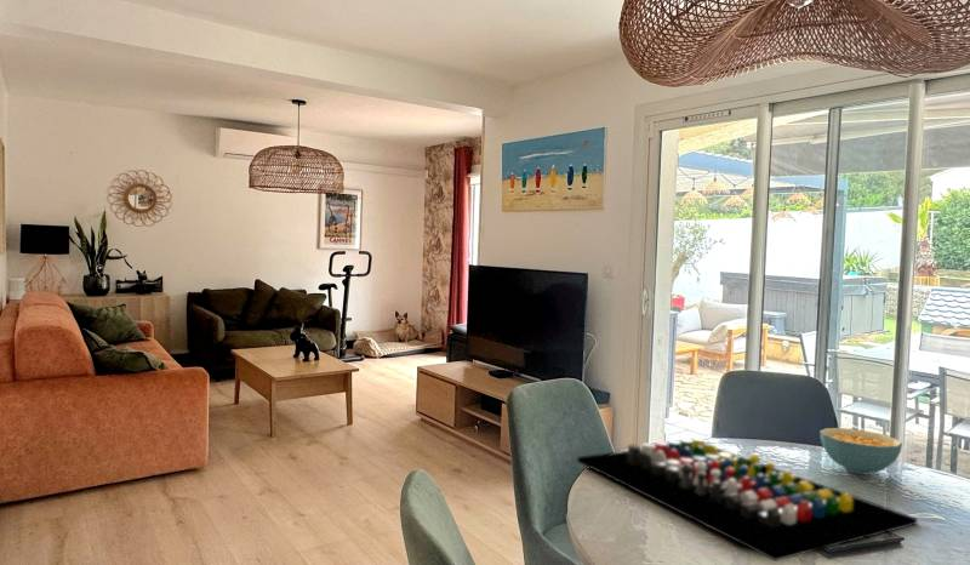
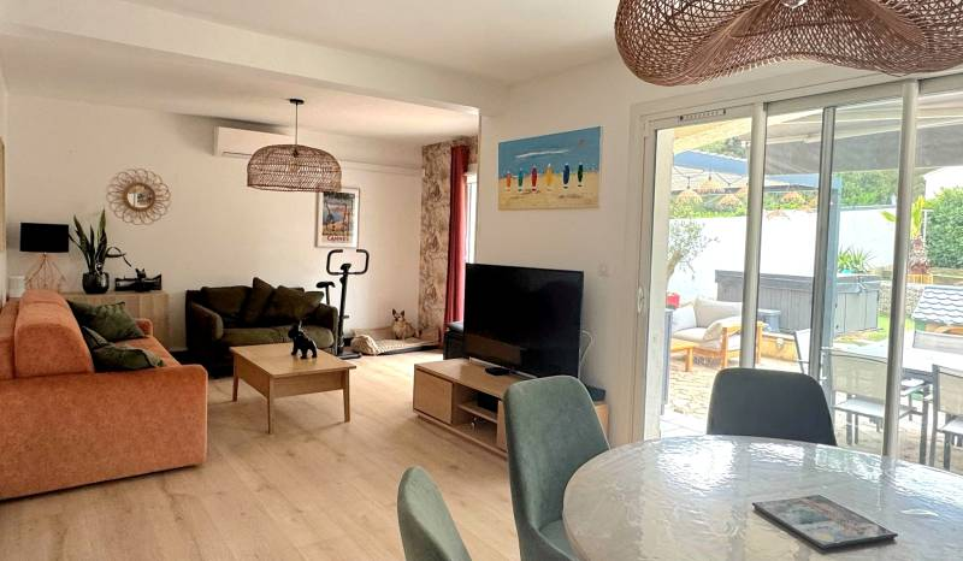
- board game [576,435,919,563]
- cereal bowl [818,427,903,475]
